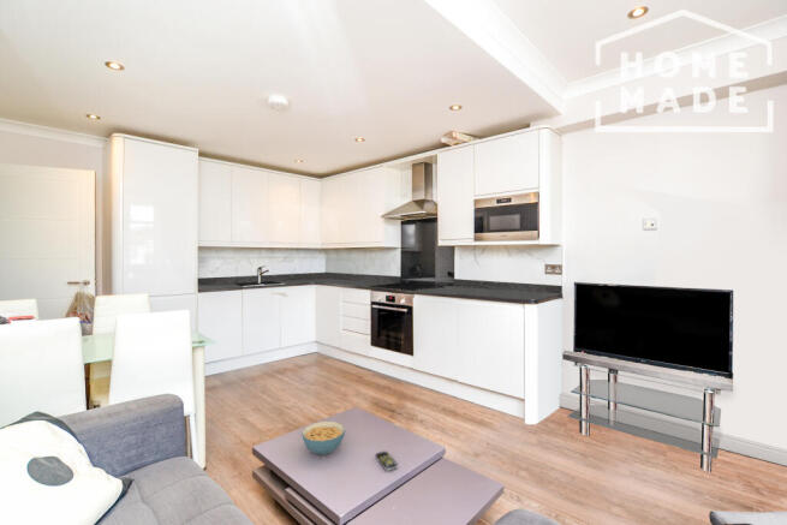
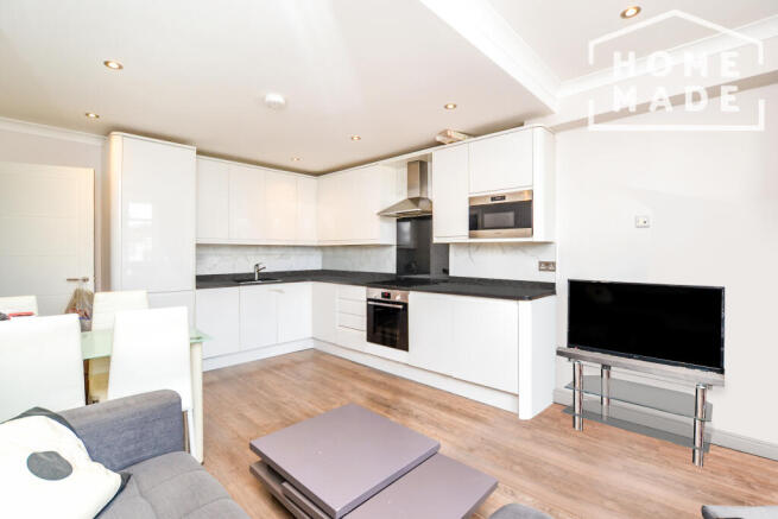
- remote control [374,451,399,472]
- cereal bowl [300,420,346,455]
